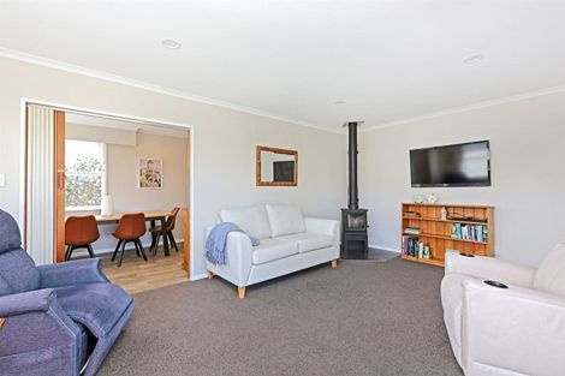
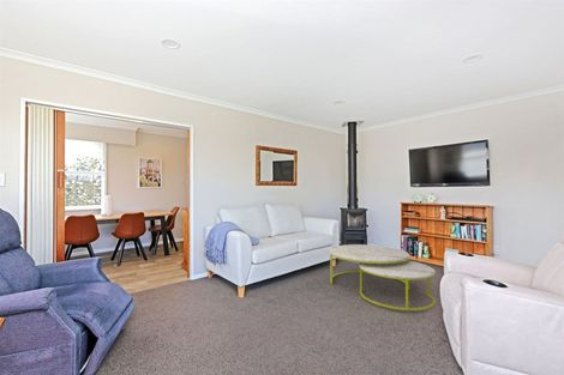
+ coffee table [329,243,437,312]
